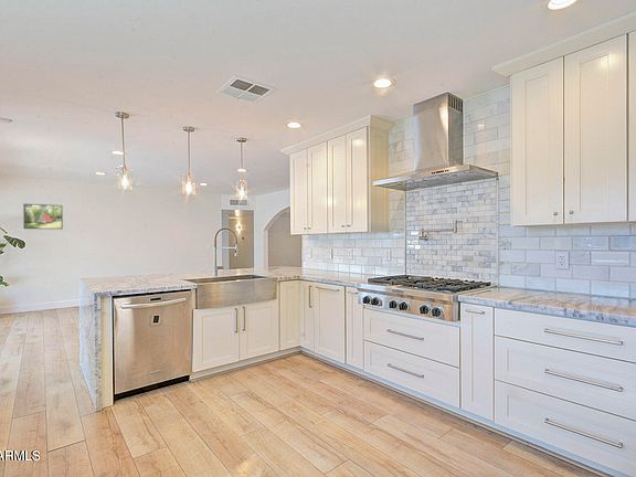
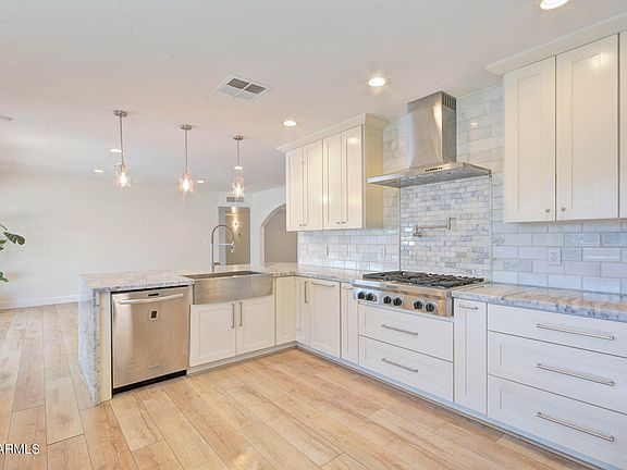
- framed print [22,203,64,230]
